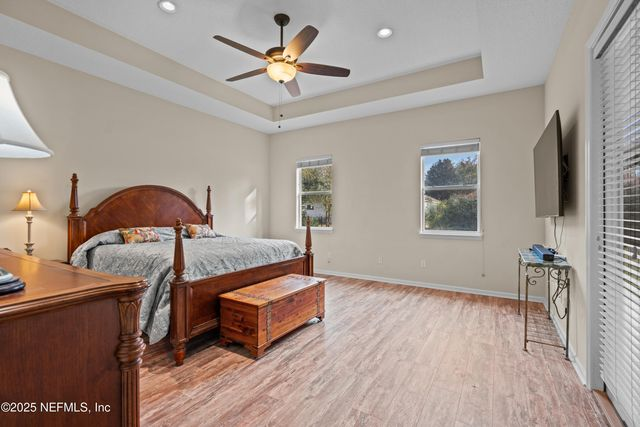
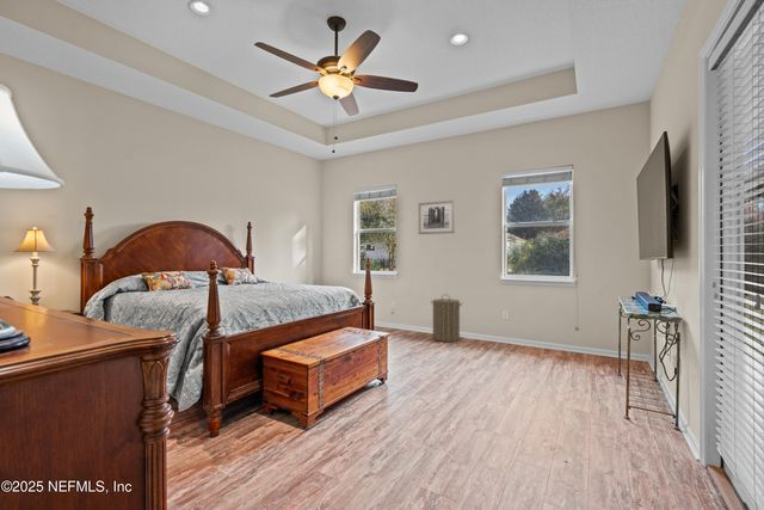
+ laundry hamper [430,293,463,343]
+ wall art [417,199,456,235]
